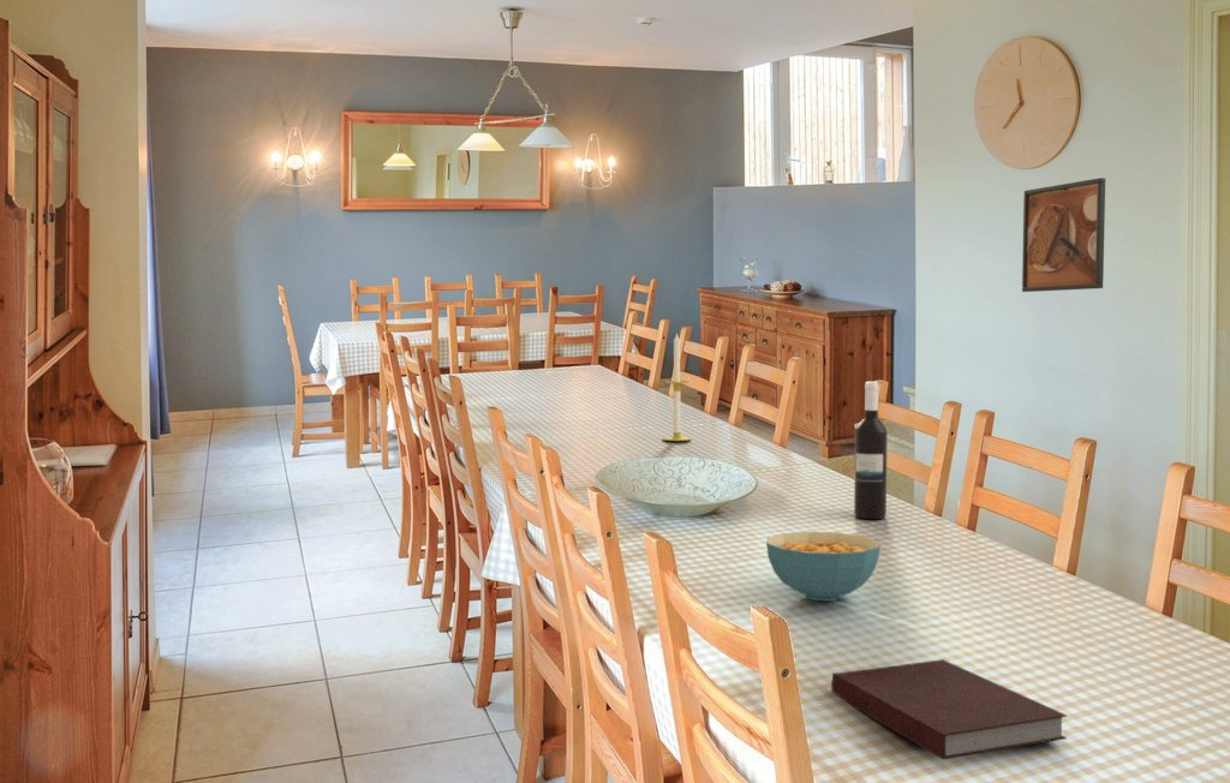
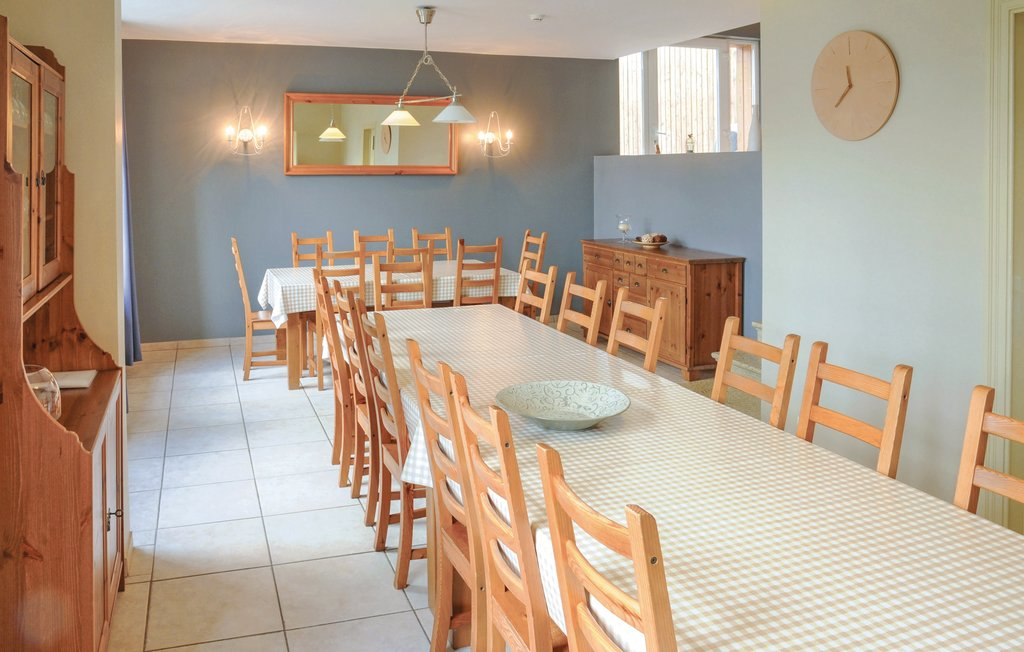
- wine bottle [853,381,889,520]
- cereal bowl [765,531,882,602]
- notebook [830,658,1068,760]
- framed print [1021,177,1106,293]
- candle [662,331,692,442]
